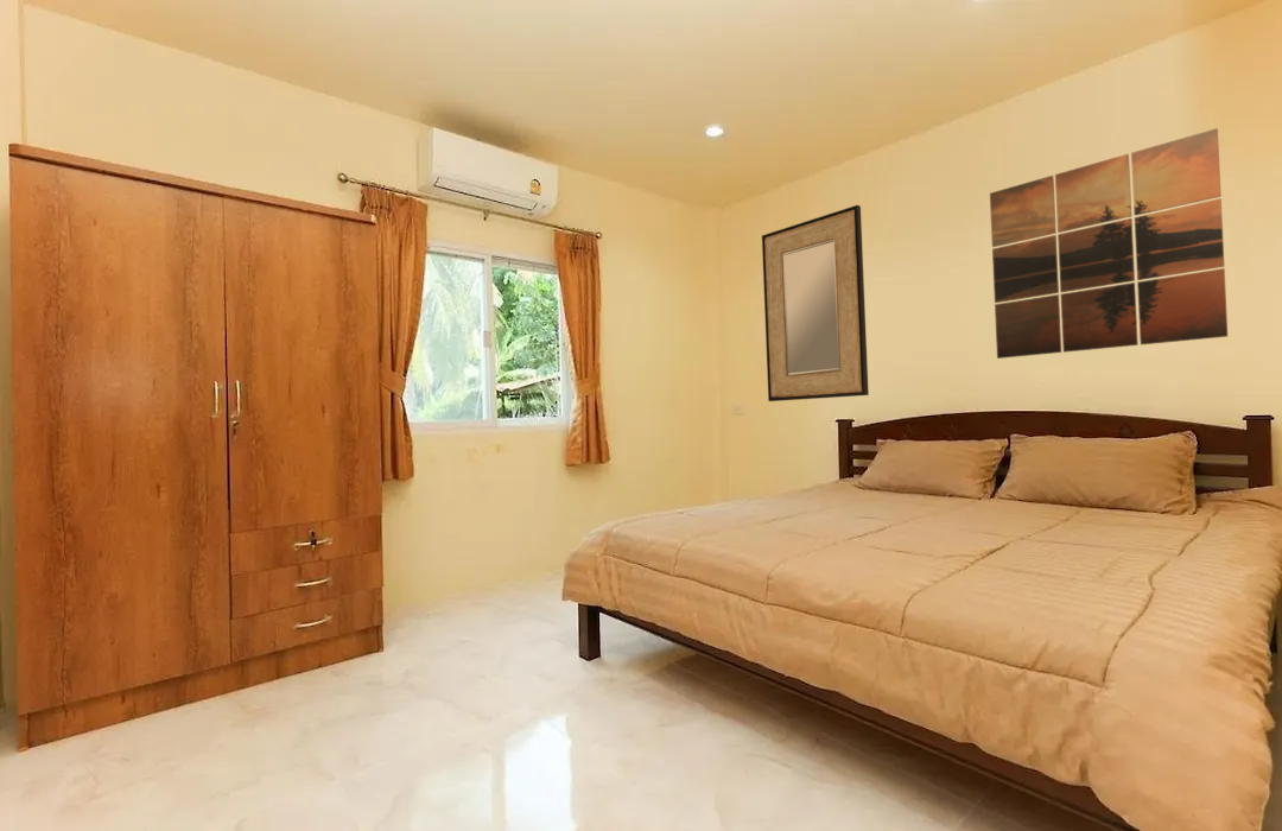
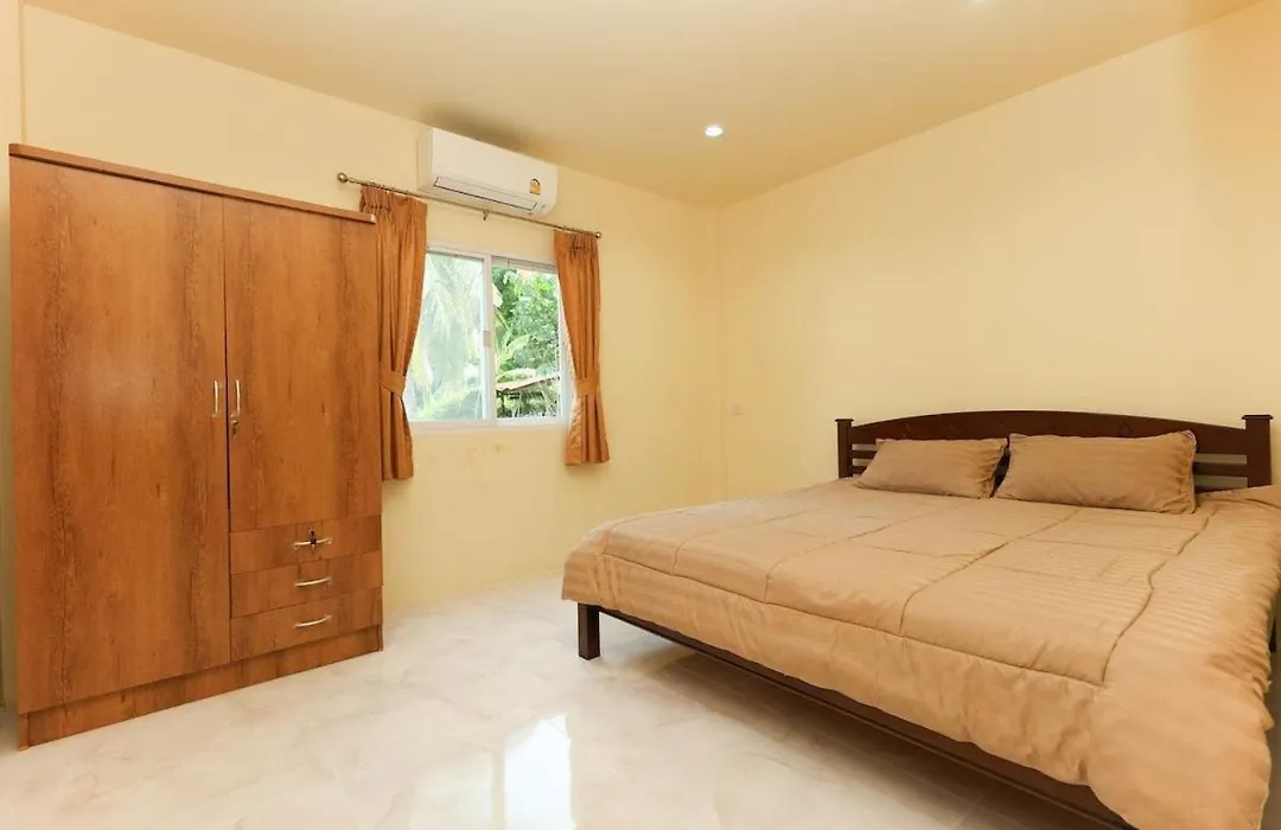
- wall art [989,127,1229,360]
- home mirror [761,204,870,402]
